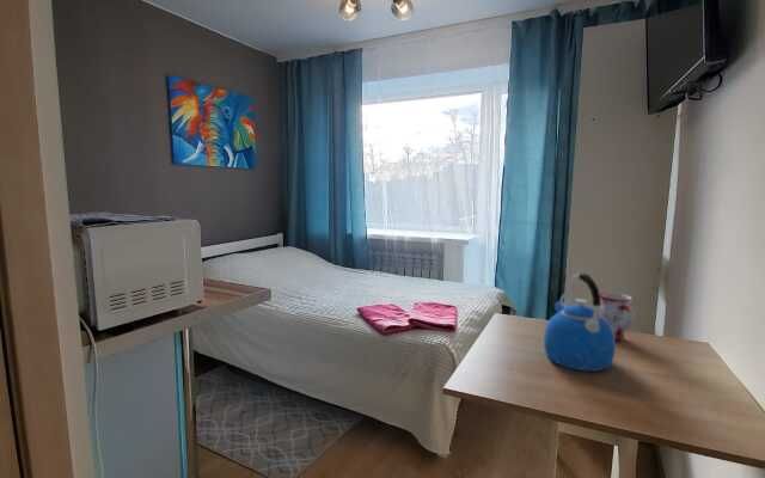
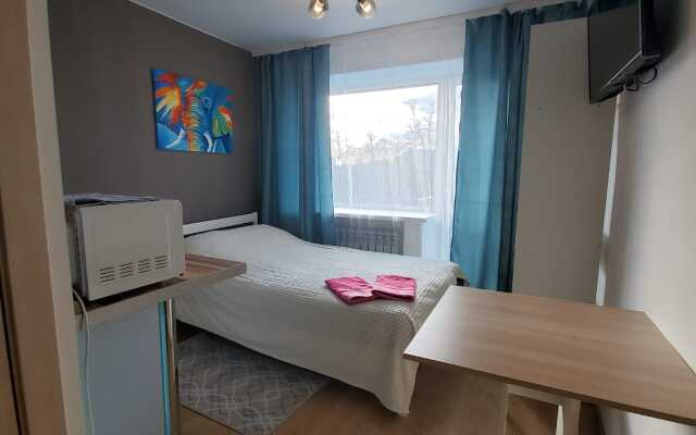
- mug [599,292,636,342]
- kettle [543,272,617,373]
